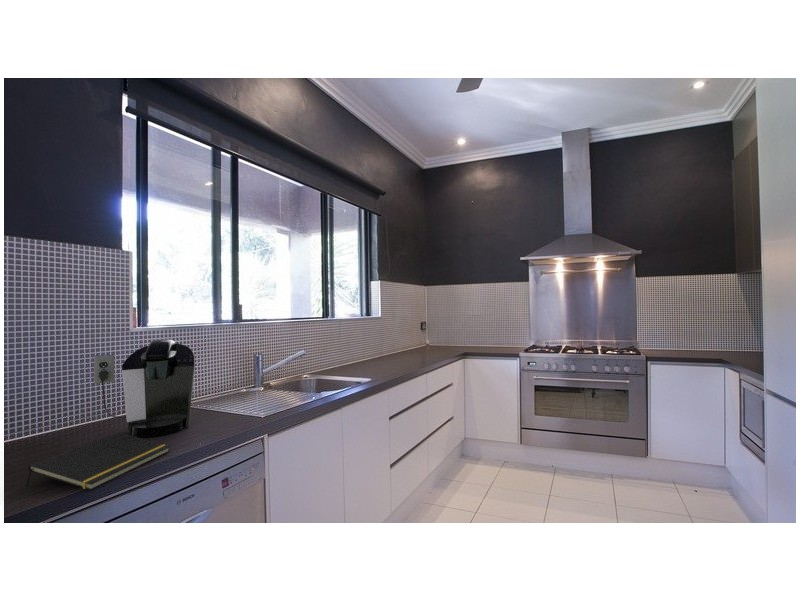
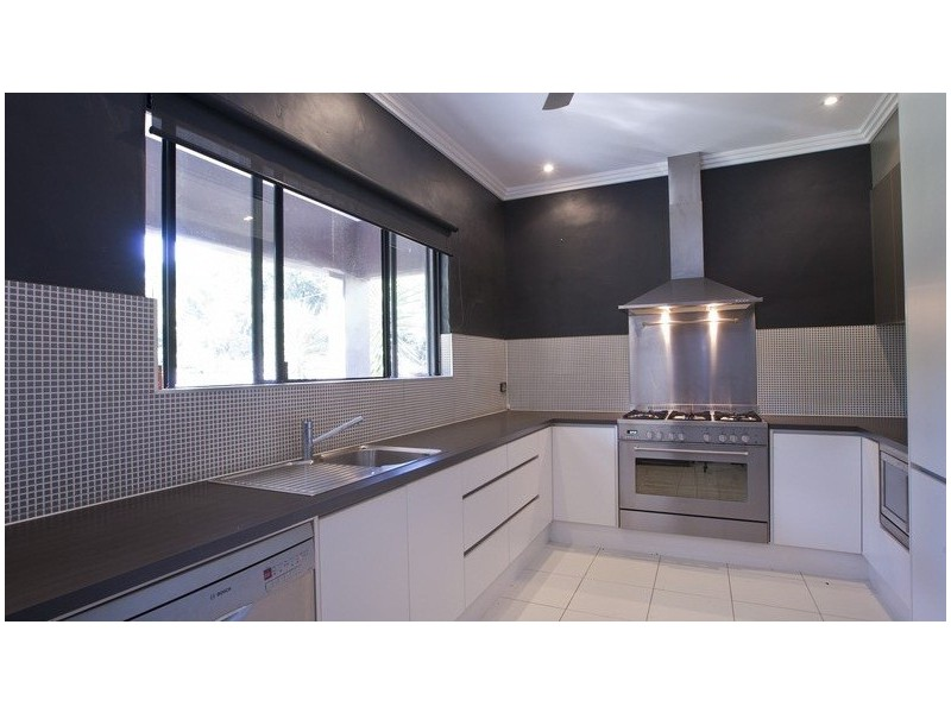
- coffee maker [93,338,196,438]
- notepad [25,431,171,491]
